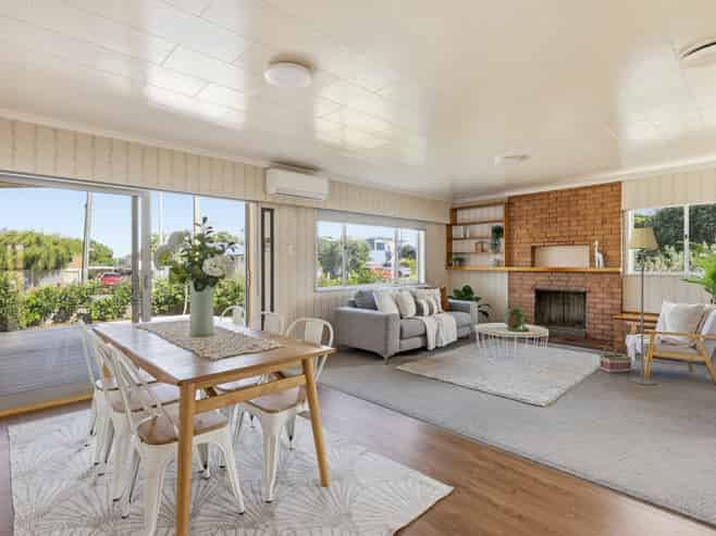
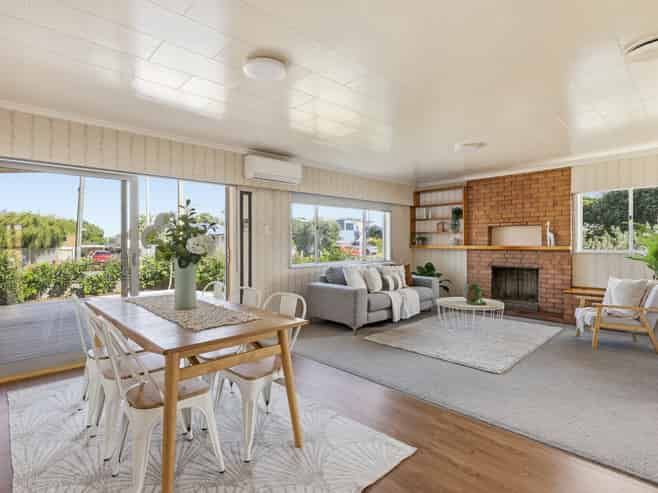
- basket [598,341,632,374]
- floor lamp [627,227,666,386]
